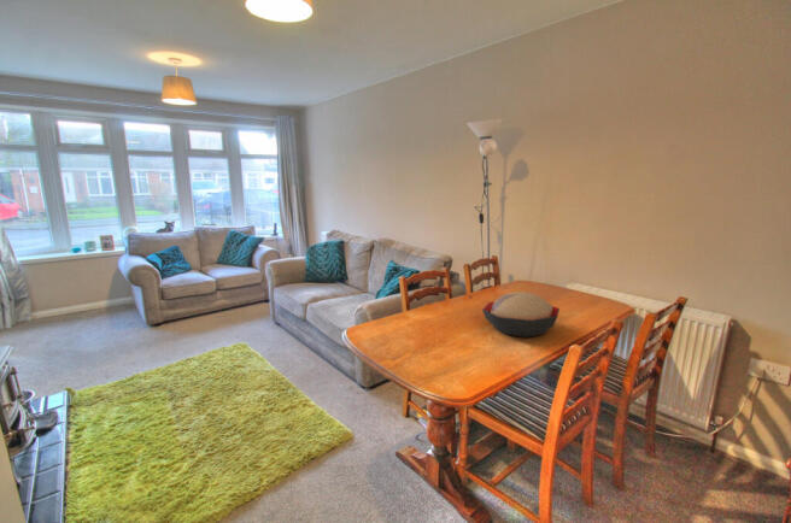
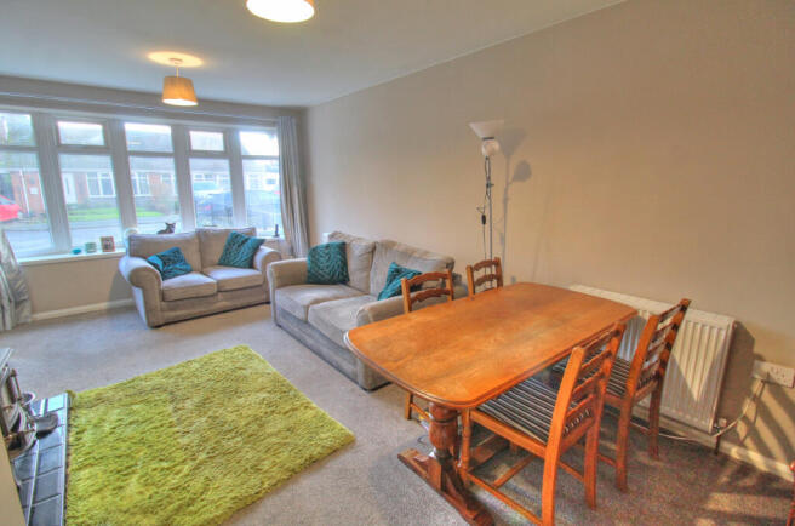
- decorative bowl [481,292,561,339]
